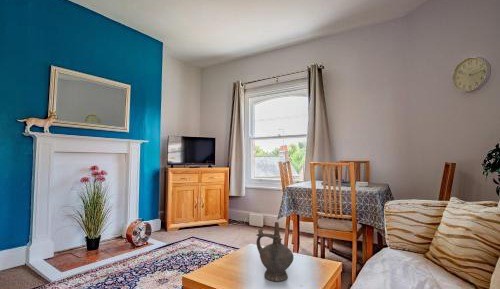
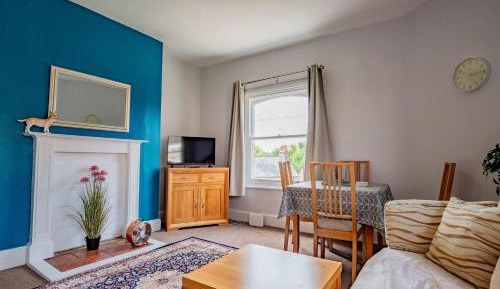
- ceremonial vessel [255,221,295,283]
